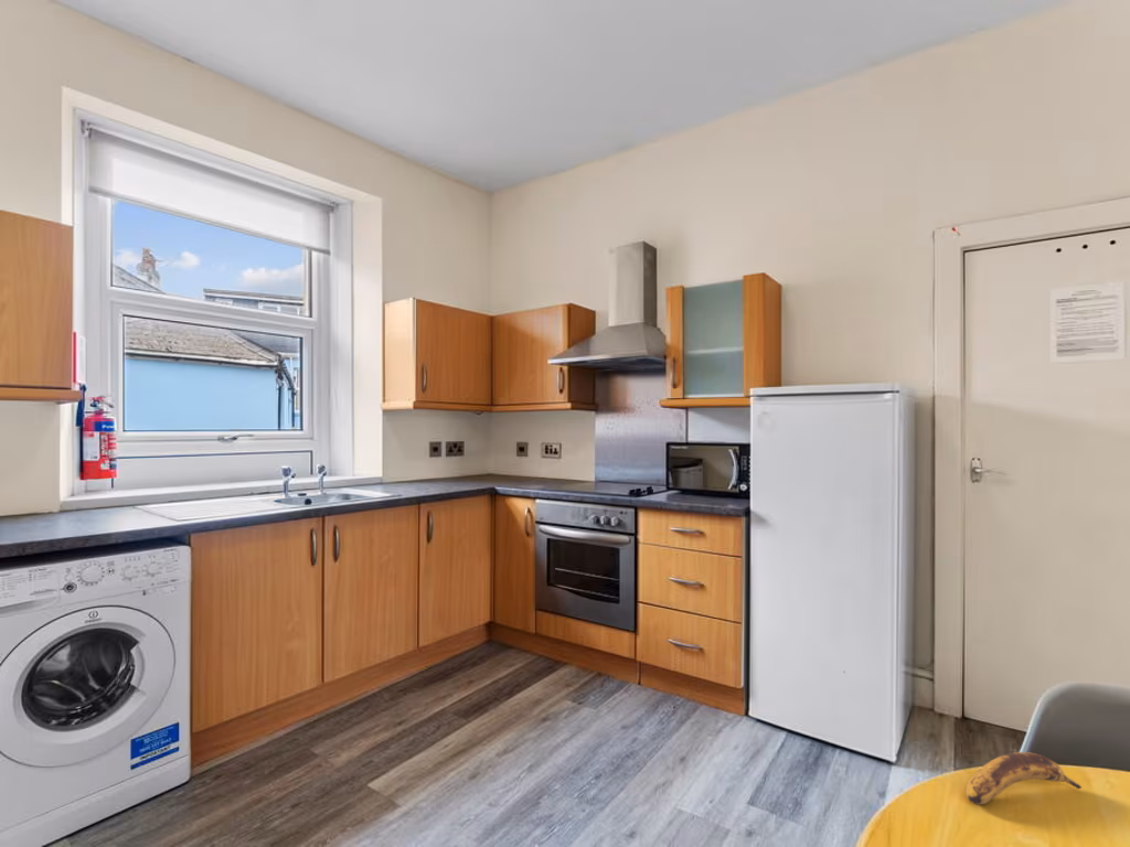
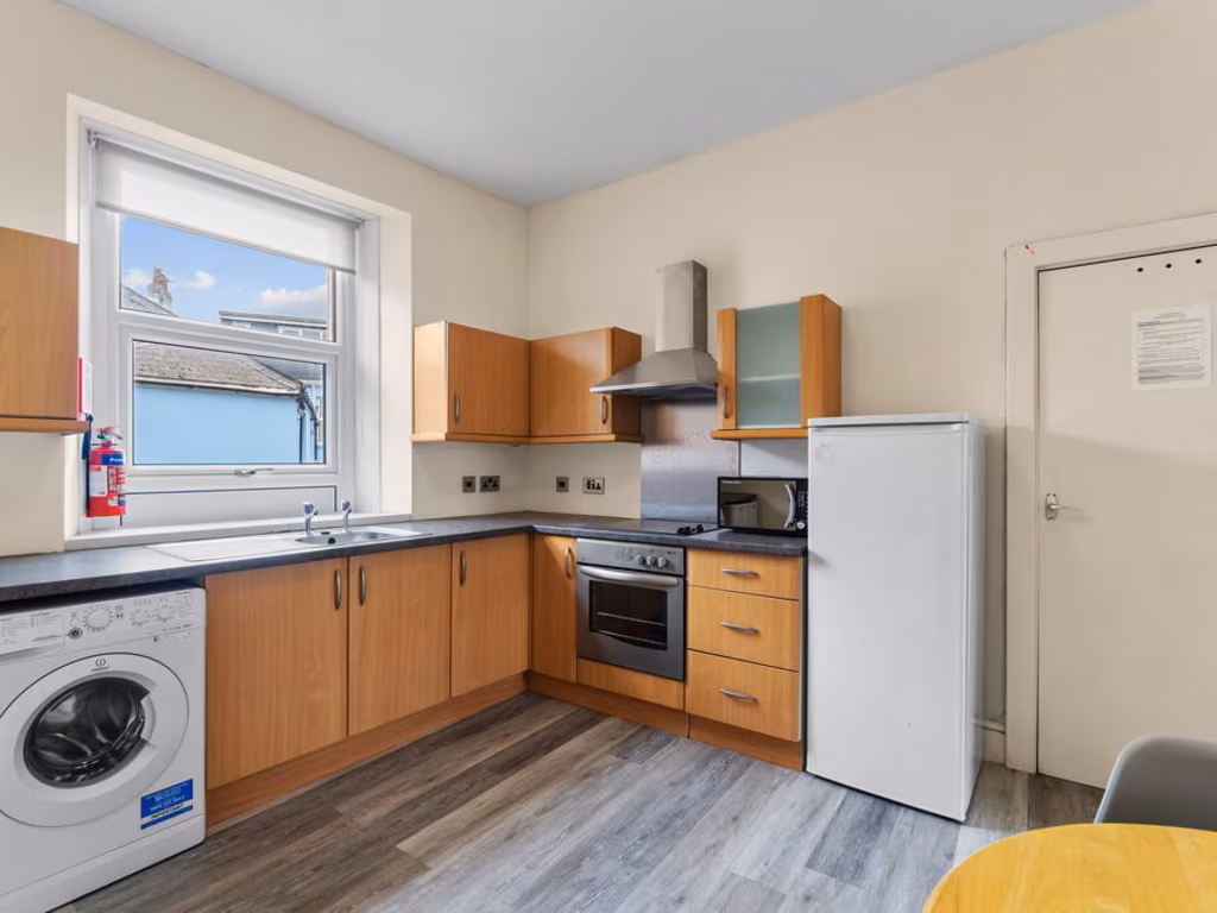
- banana [964,751,1083,806]
